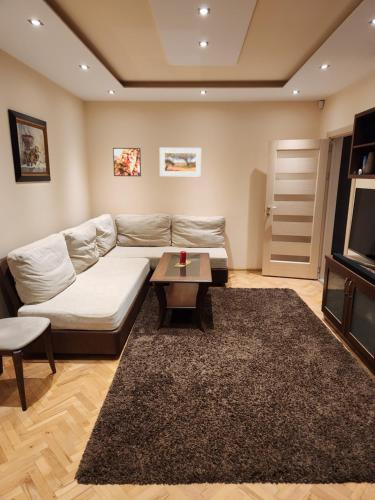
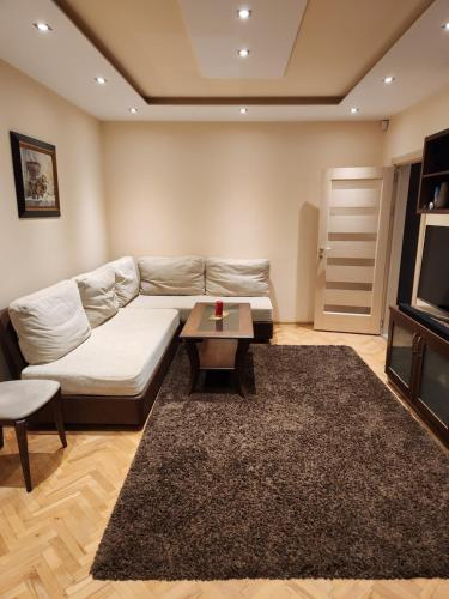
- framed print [112,147,142,177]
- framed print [159,147,202,178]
